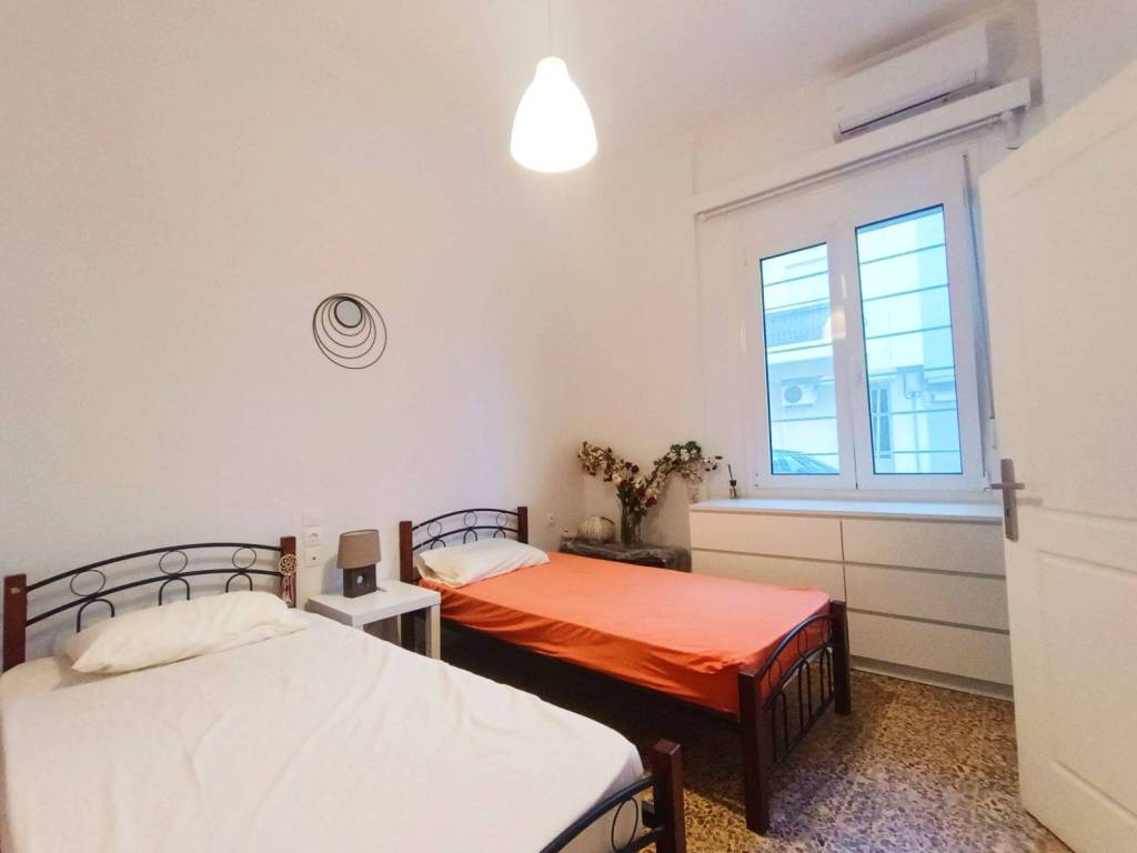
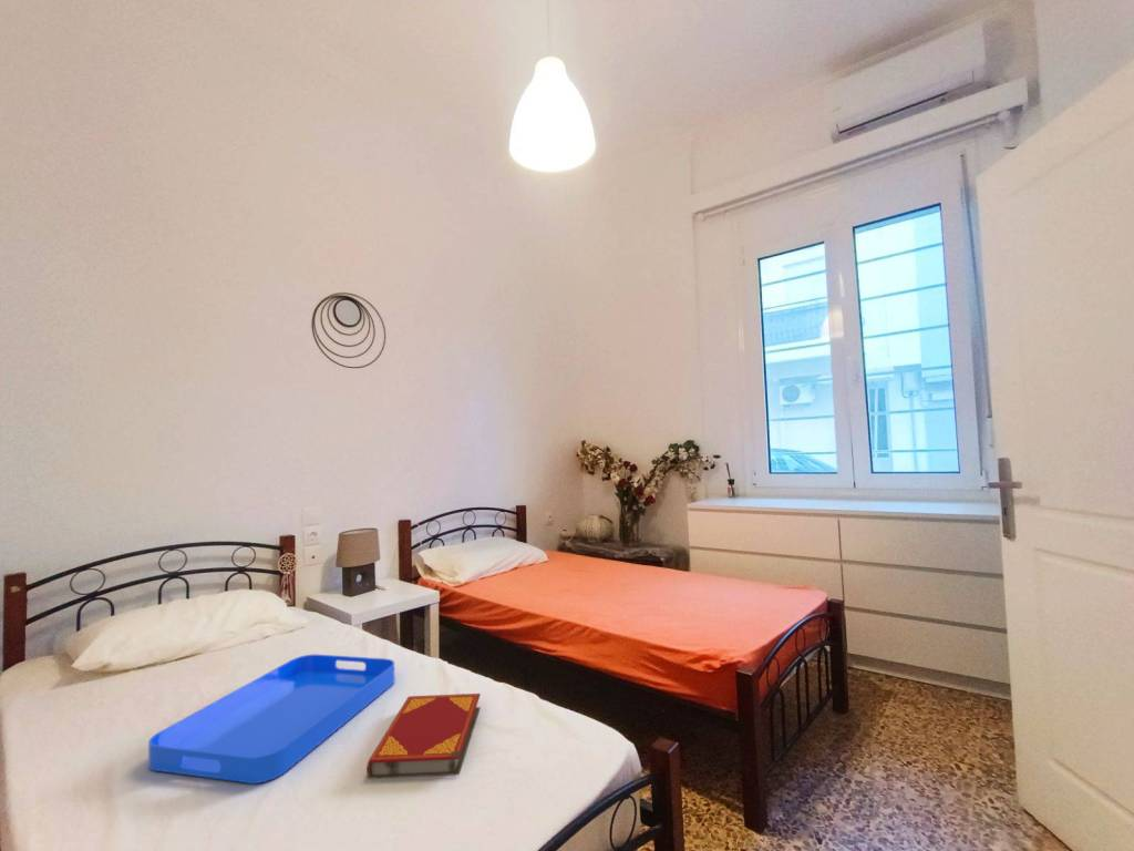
+ serving tray [147,654,396,785]
+ hardback book [365,693,482,780]
